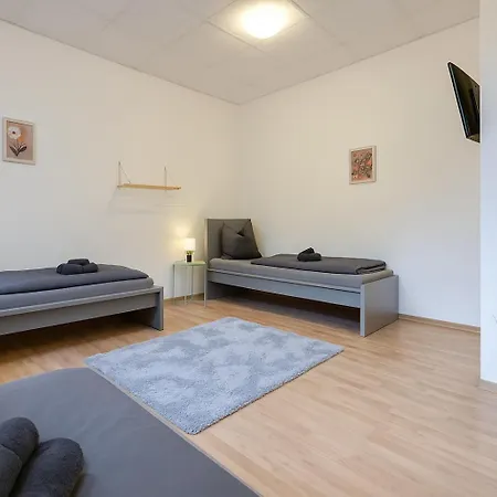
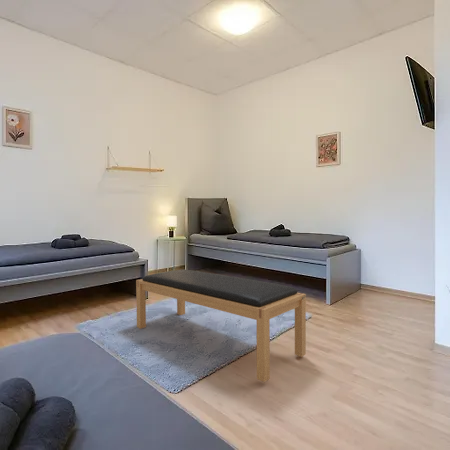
+ bench [135,268,307,383]
